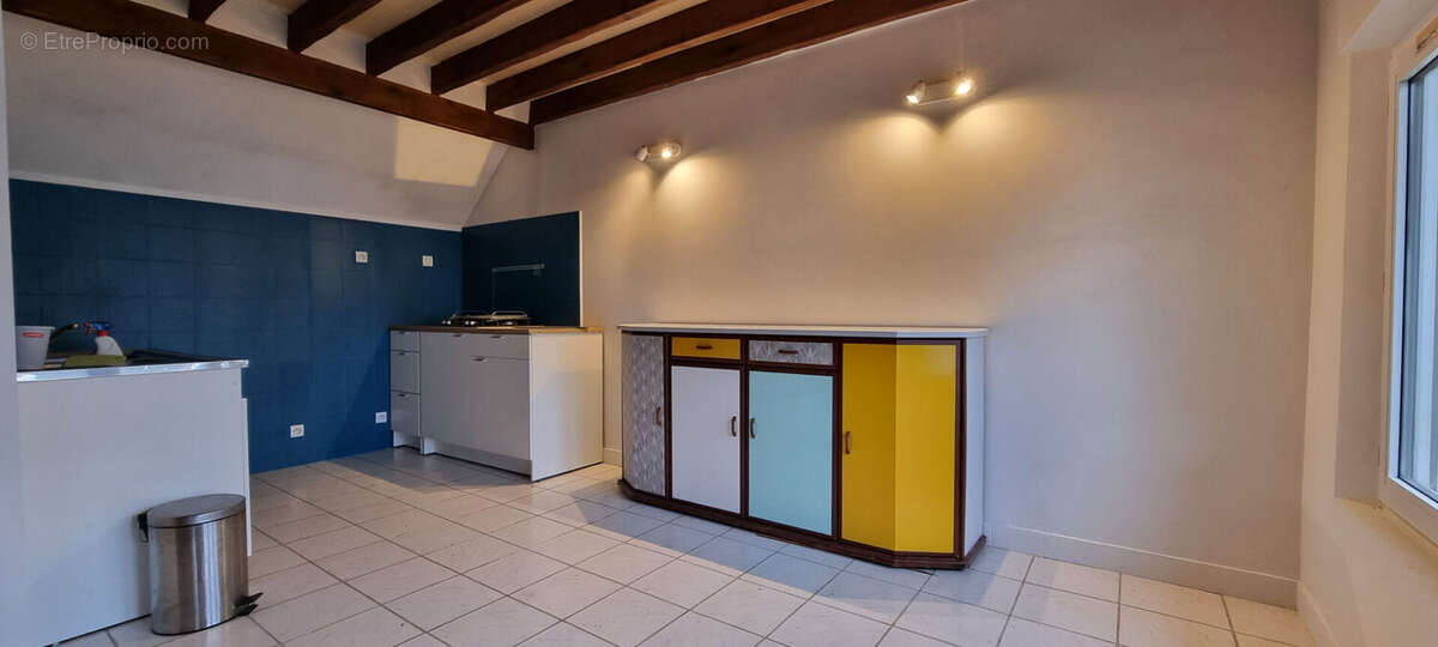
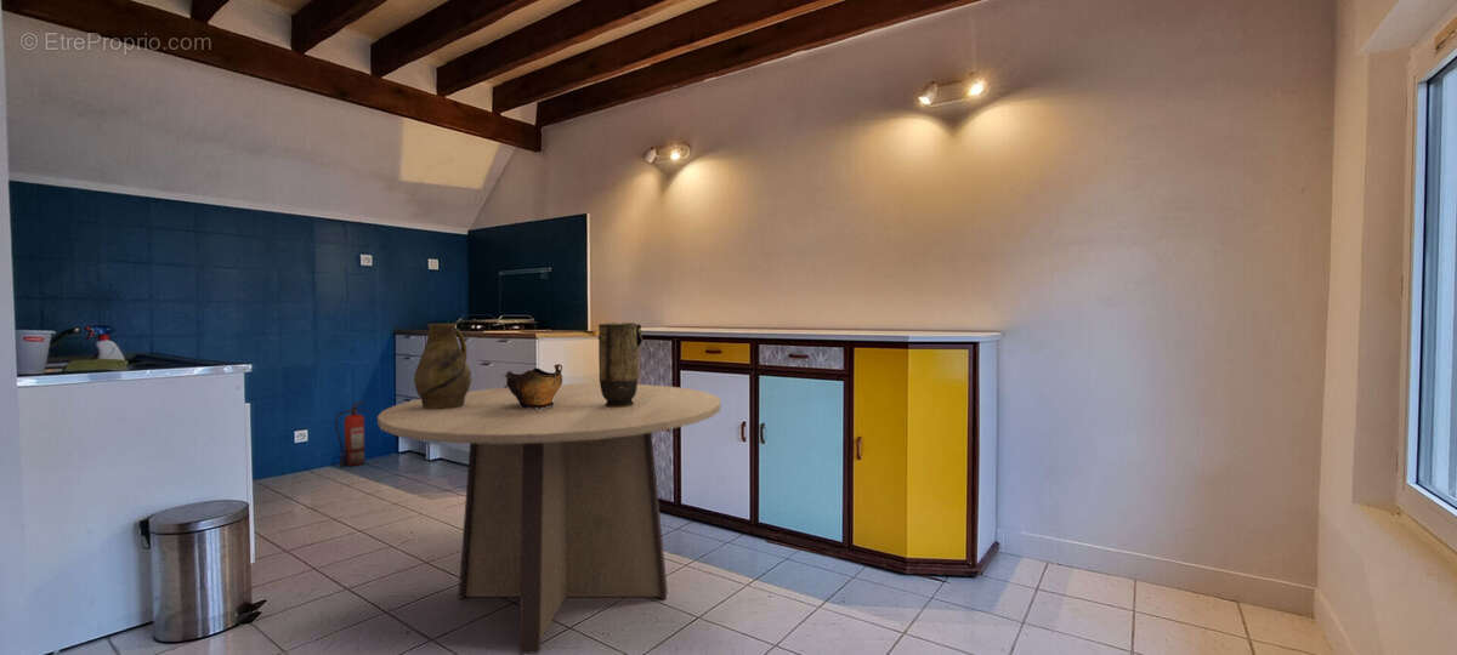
+ vase [597,321,644,408]
+ decorative bowl [503,363,563,409]
+ dining table [376,382,722,655]
+ pitcher [413,323,472,410]
+ fire extinguisher [334,399,369,467]
